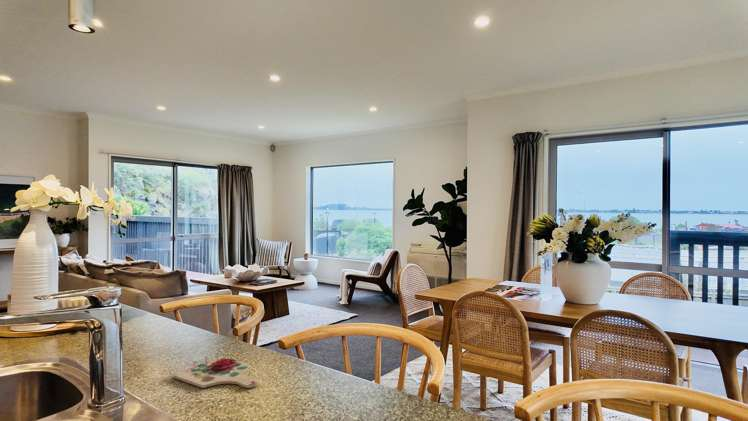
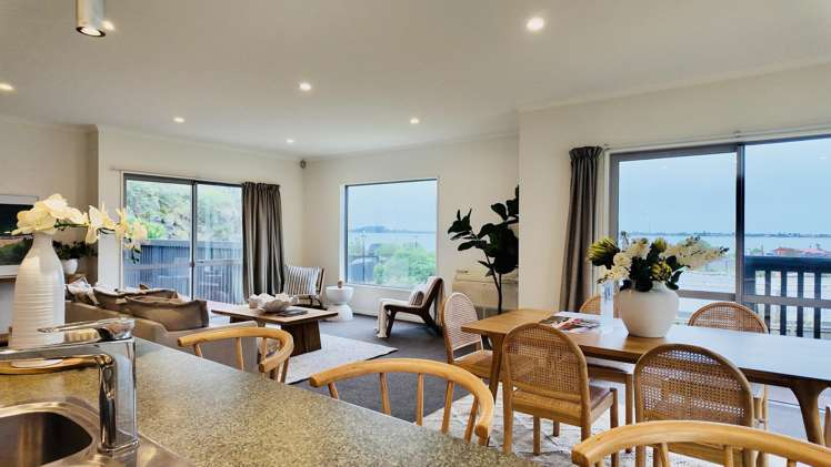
- cutting board [172,353,261,389]
